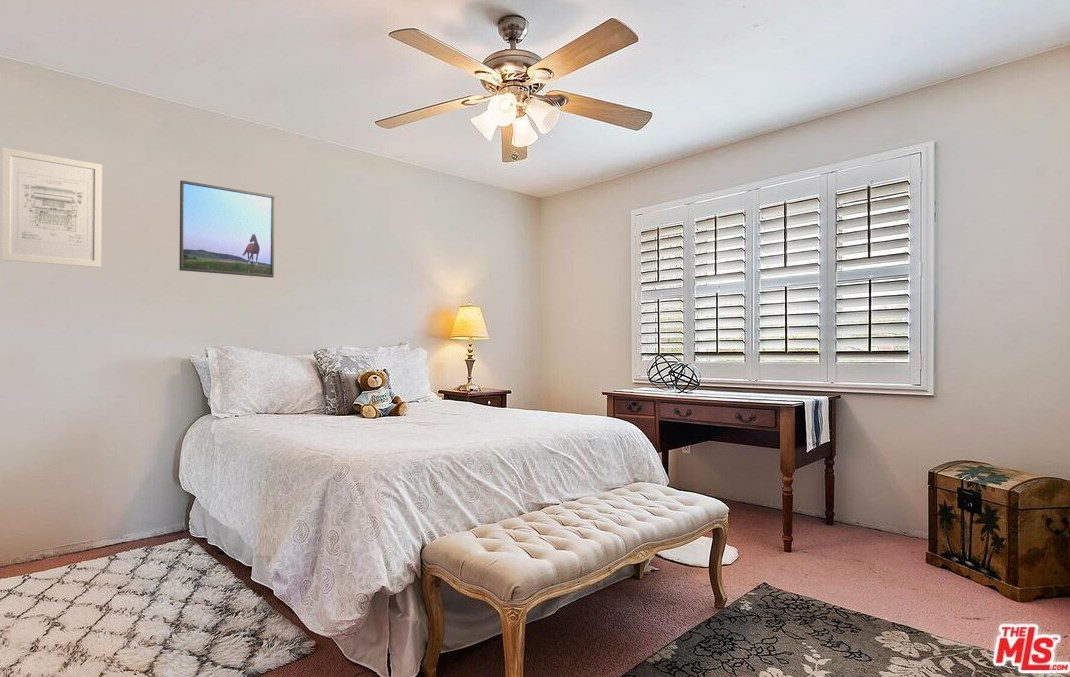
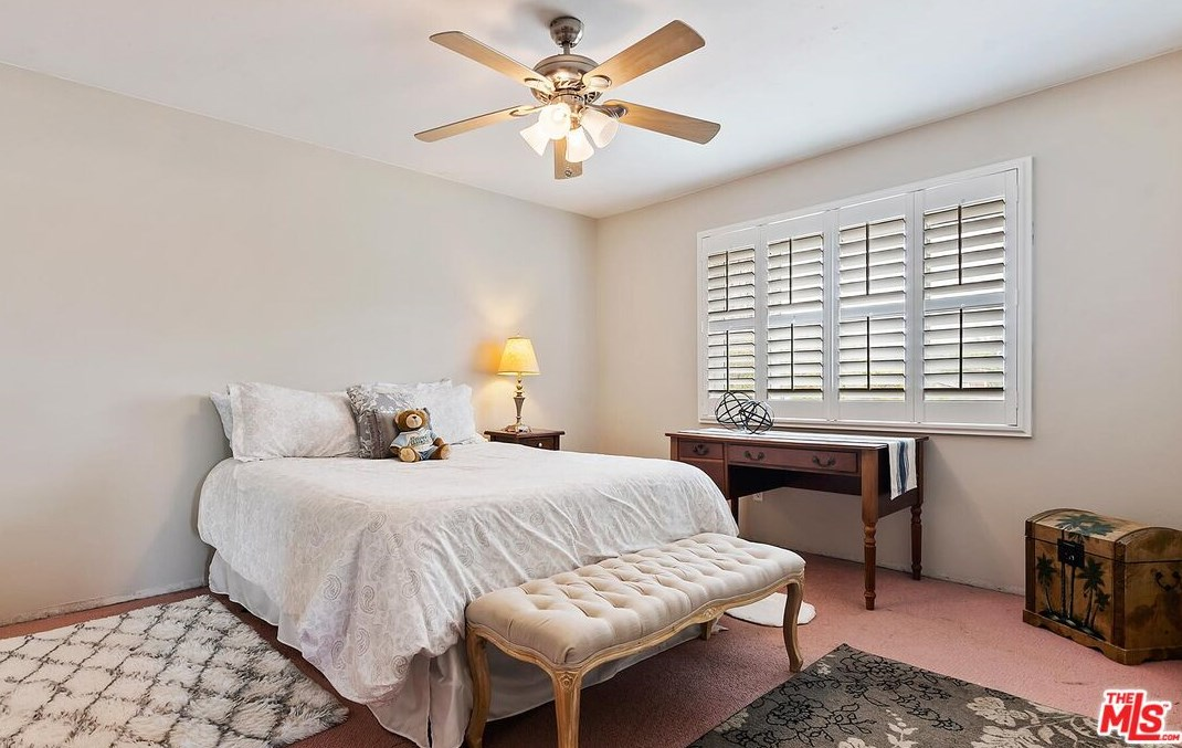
- wall art [0,147,103,268]
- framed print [178,179,275,278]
